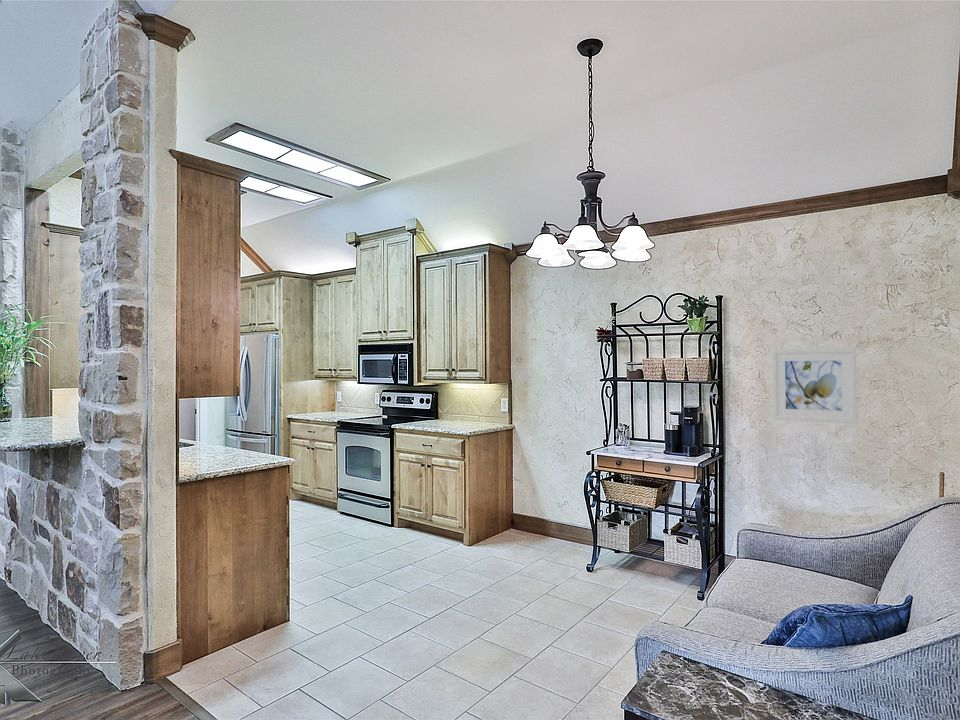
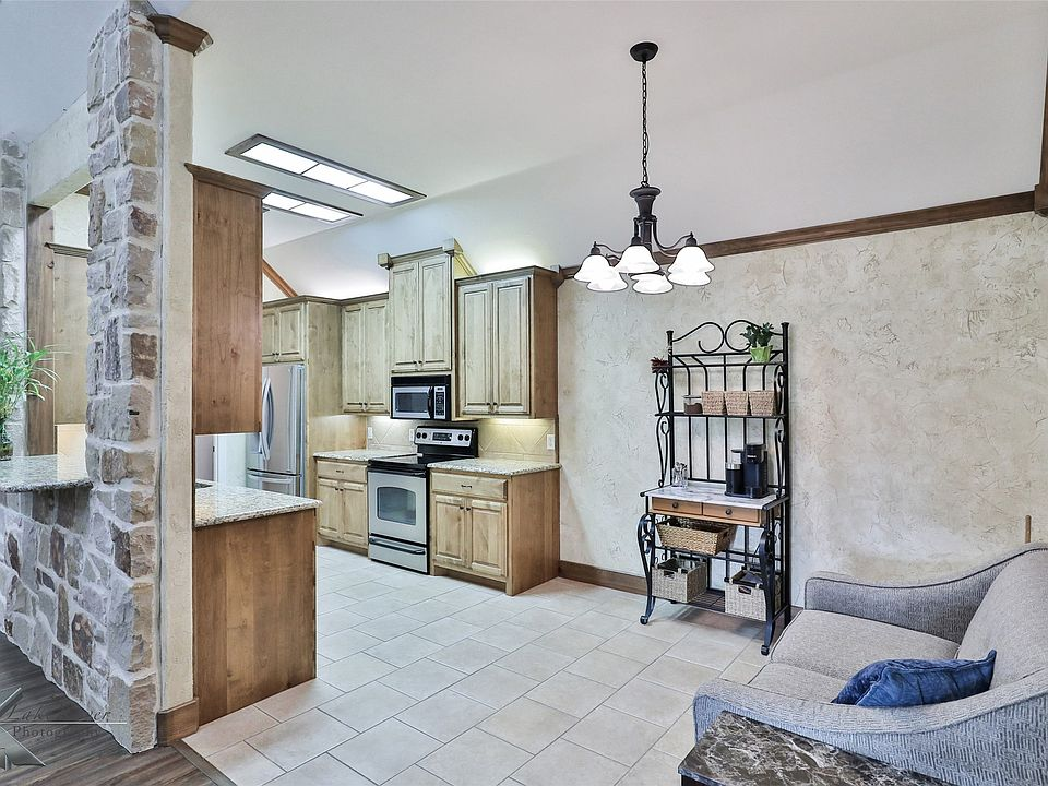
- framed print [771,347,858,424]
